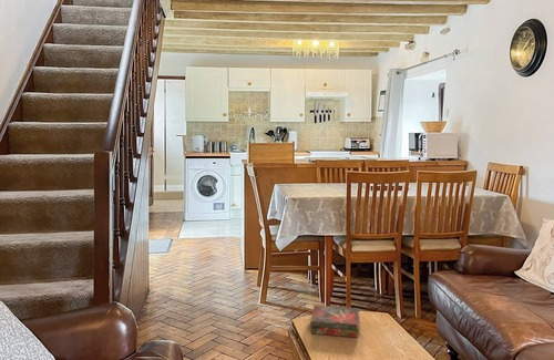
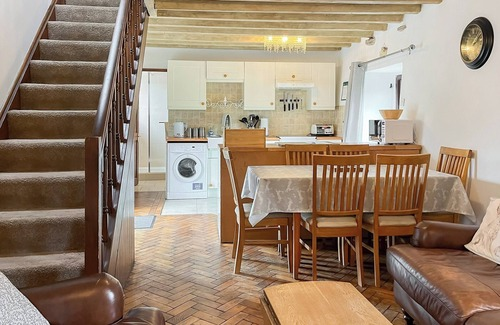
- book [309,305,361,339]
